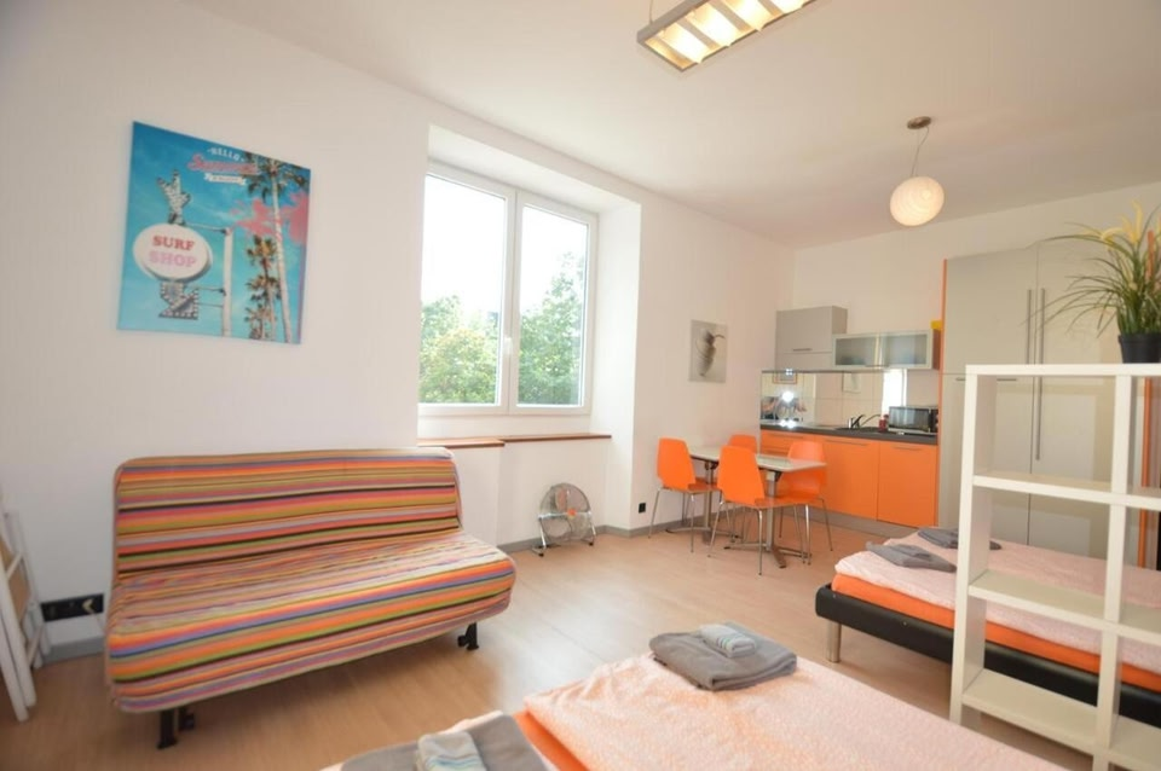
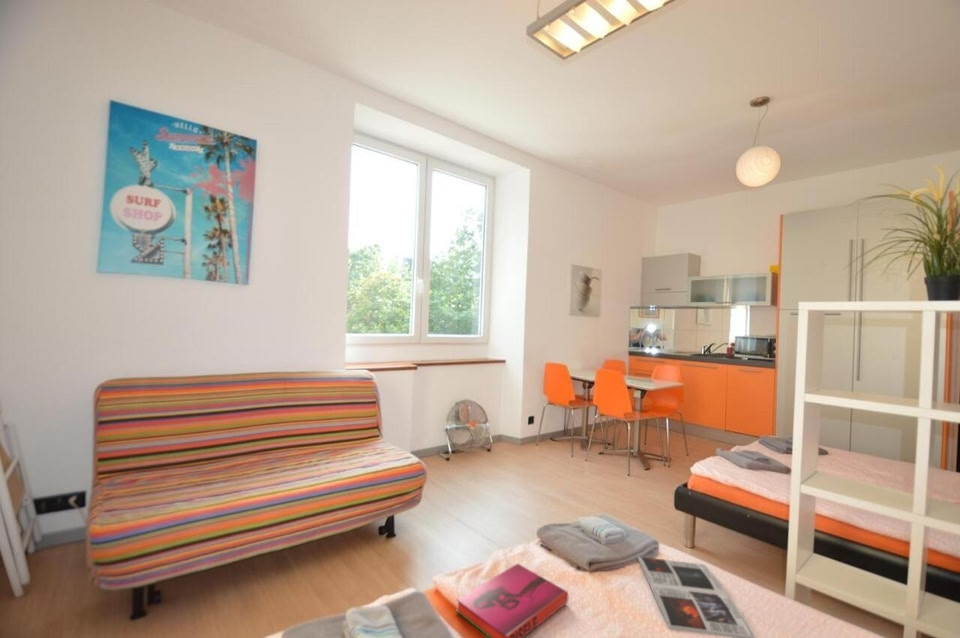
+ magazine [636,556,757,638]
+ hardback book [455,563,569,638]
